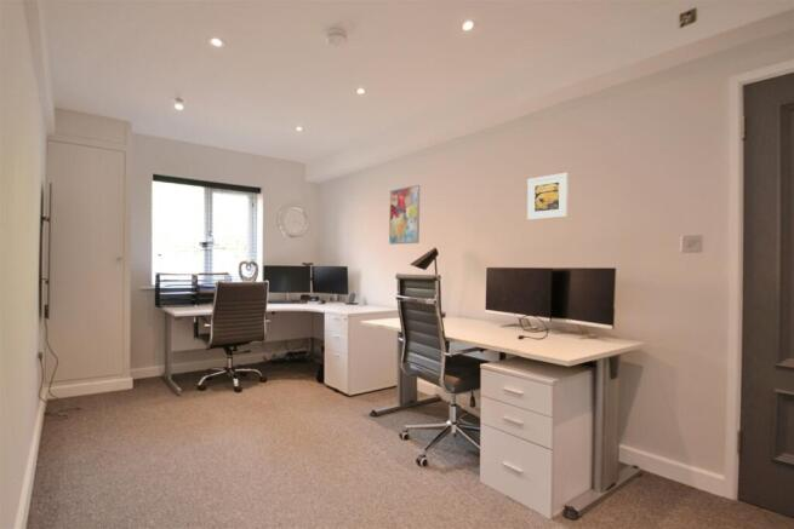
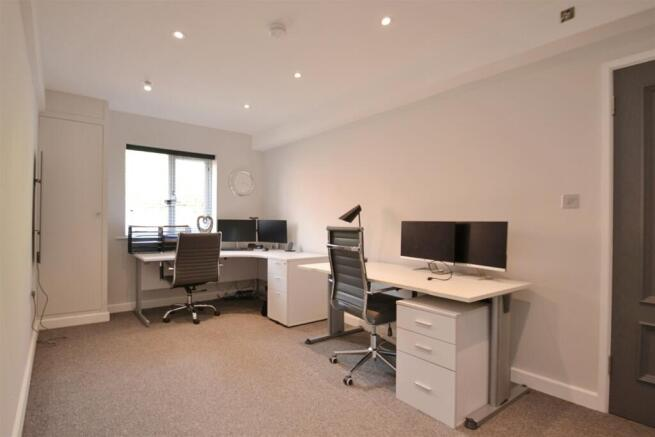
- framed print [526,172,570,222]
- wall art [388,184,421,246]
